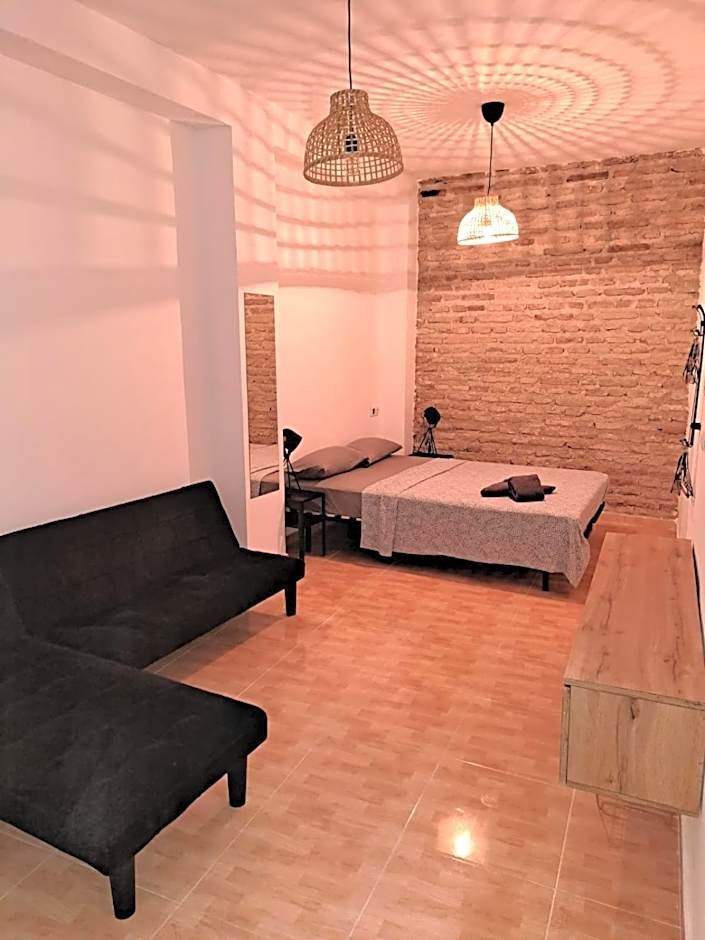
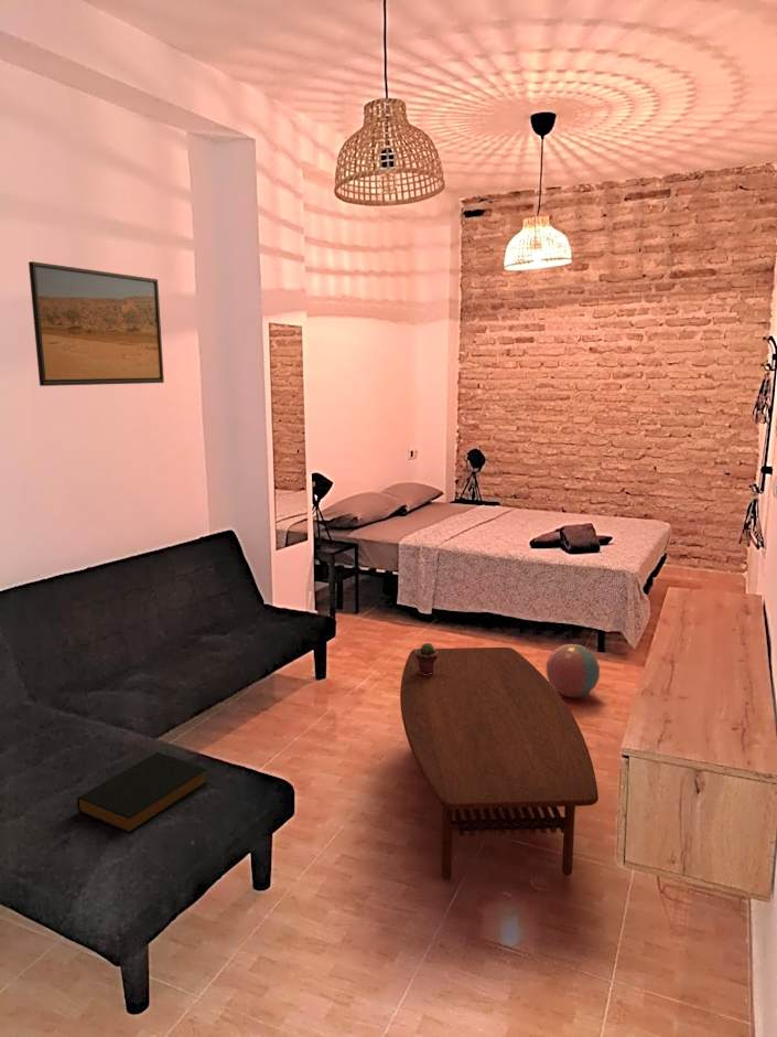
+ ball [546,643,601,698]
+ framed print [28,260,165,387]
+ potted succulent [416,642,438,675]
+ hardback book [76,751,209,835]
+ coffee table [399,646,600,881]
